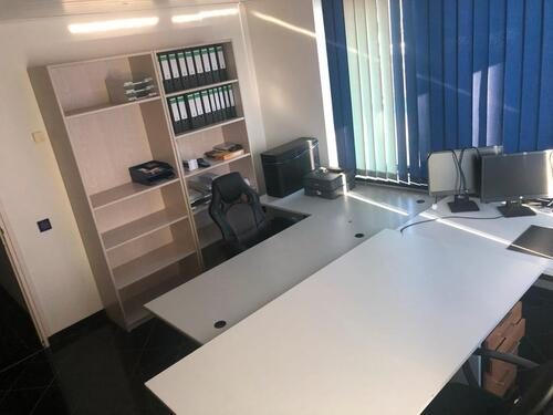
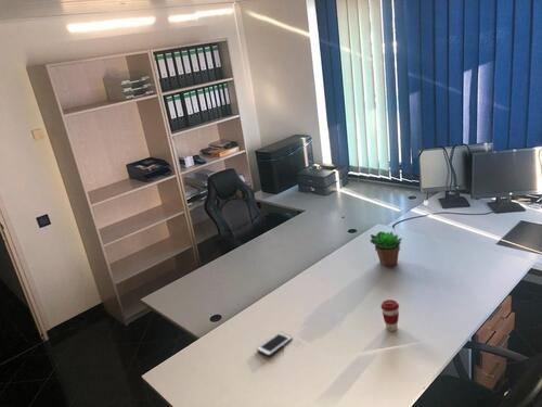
+ cell phone [256,331,293,357]
+ coffee cup [379,298,400,332]
+ succulent plant [369,230,403,267]
